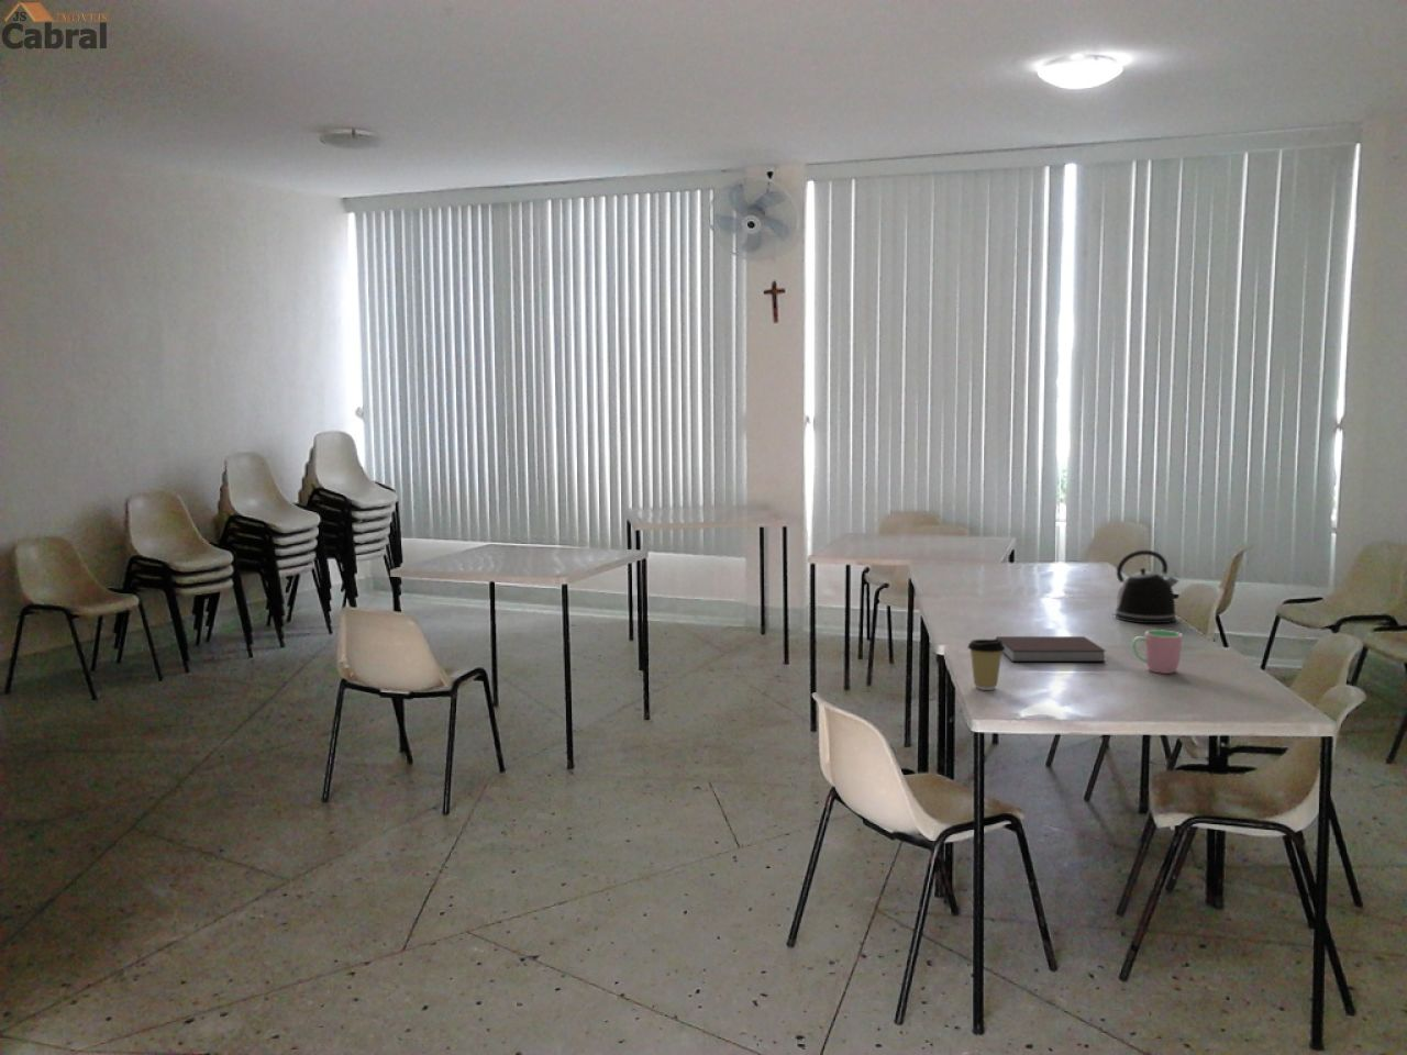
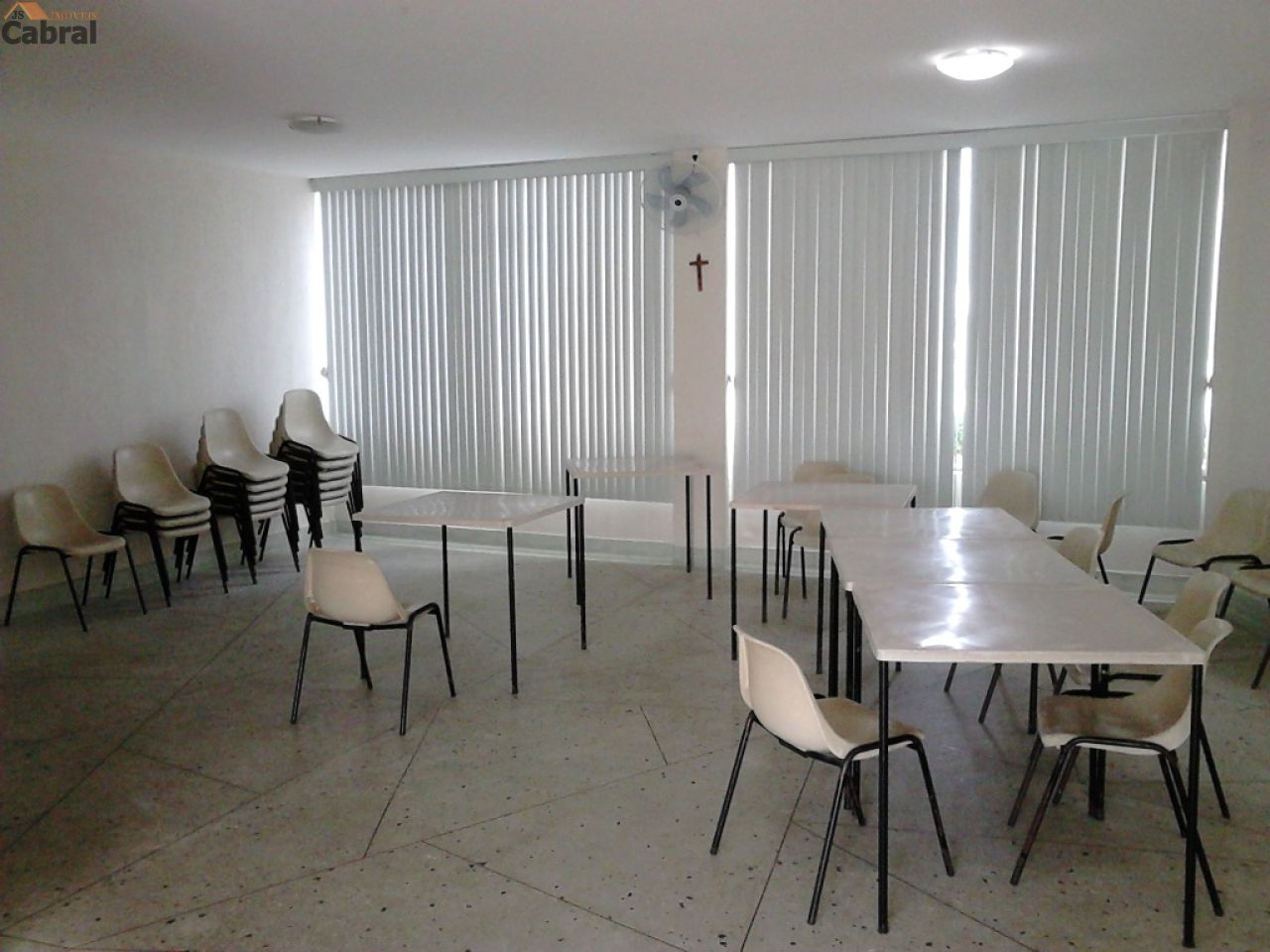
- notebook [995,635,1107,663]
- cup [1131,628,1183,675]
- coffee cup [966,637,1005,692]
- kettle [1111,550,1181,624]
